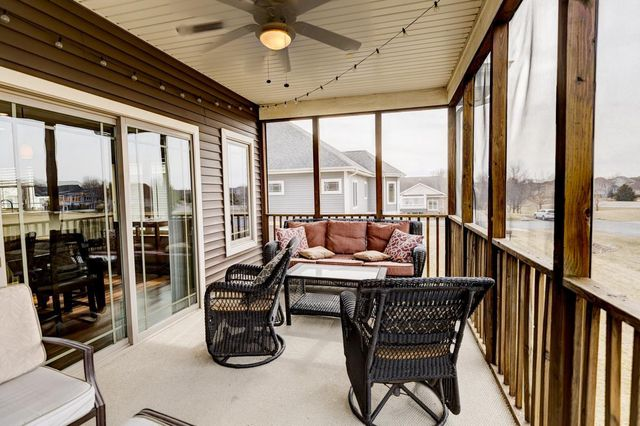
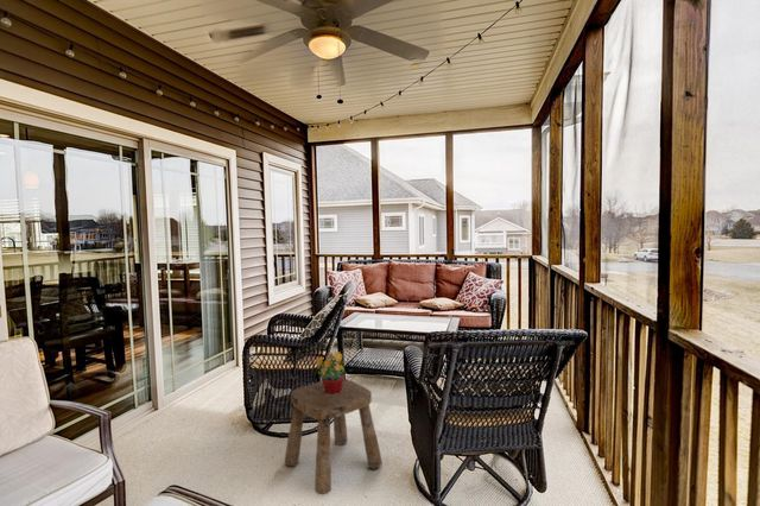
+ stool [284,378,384,495]
+ flowerpot [315,350,347,394]
